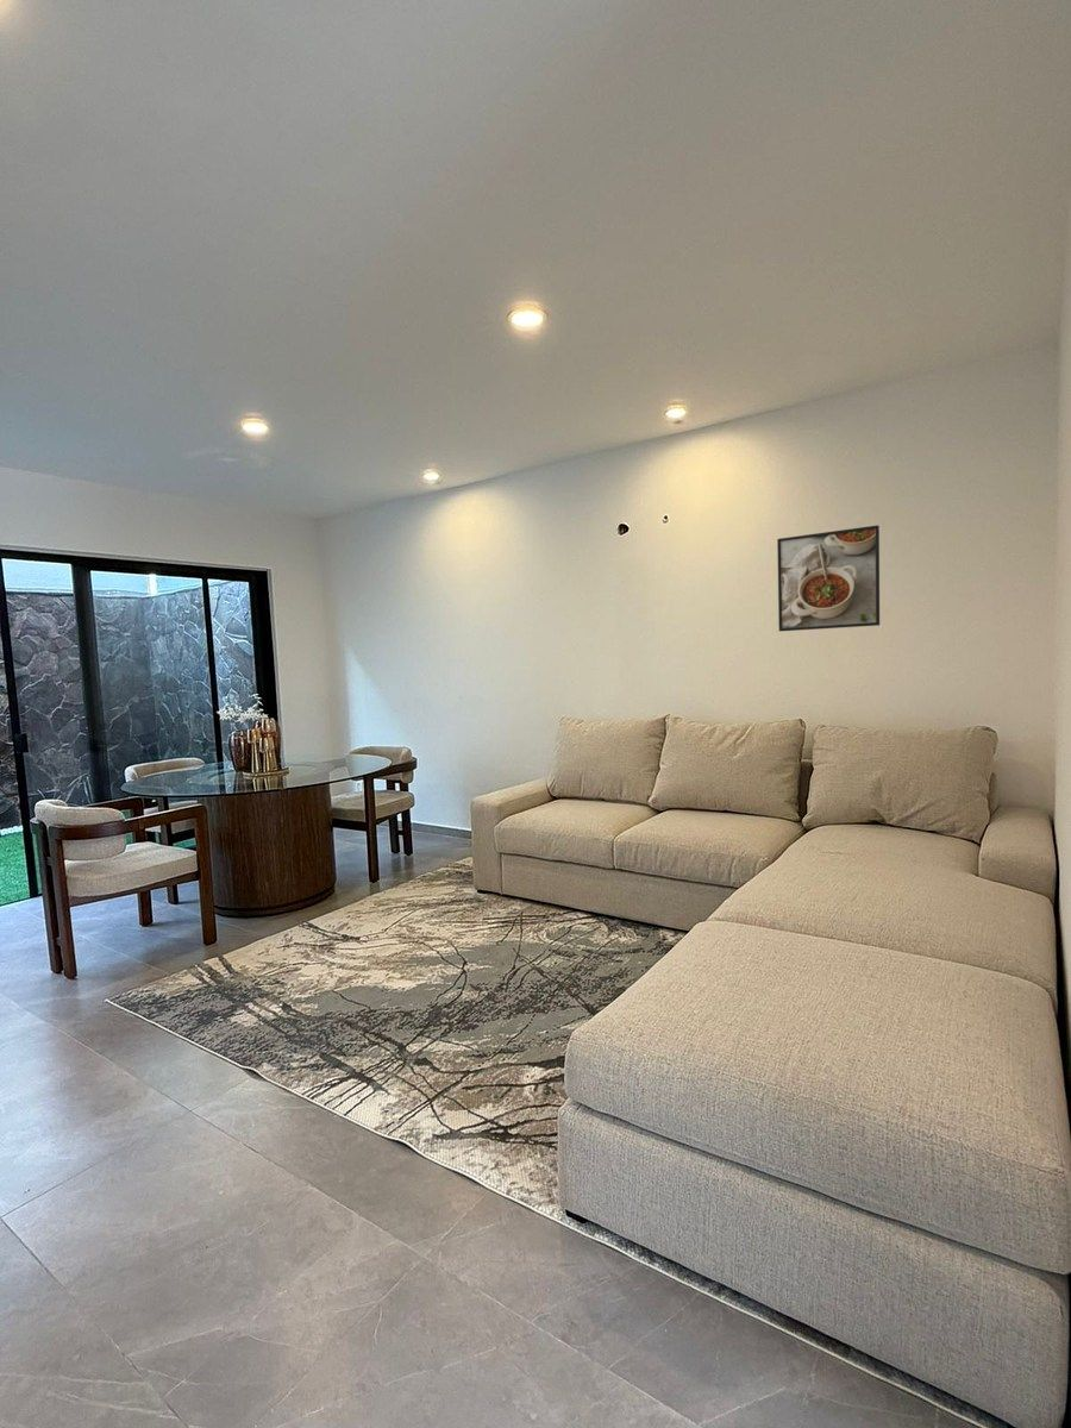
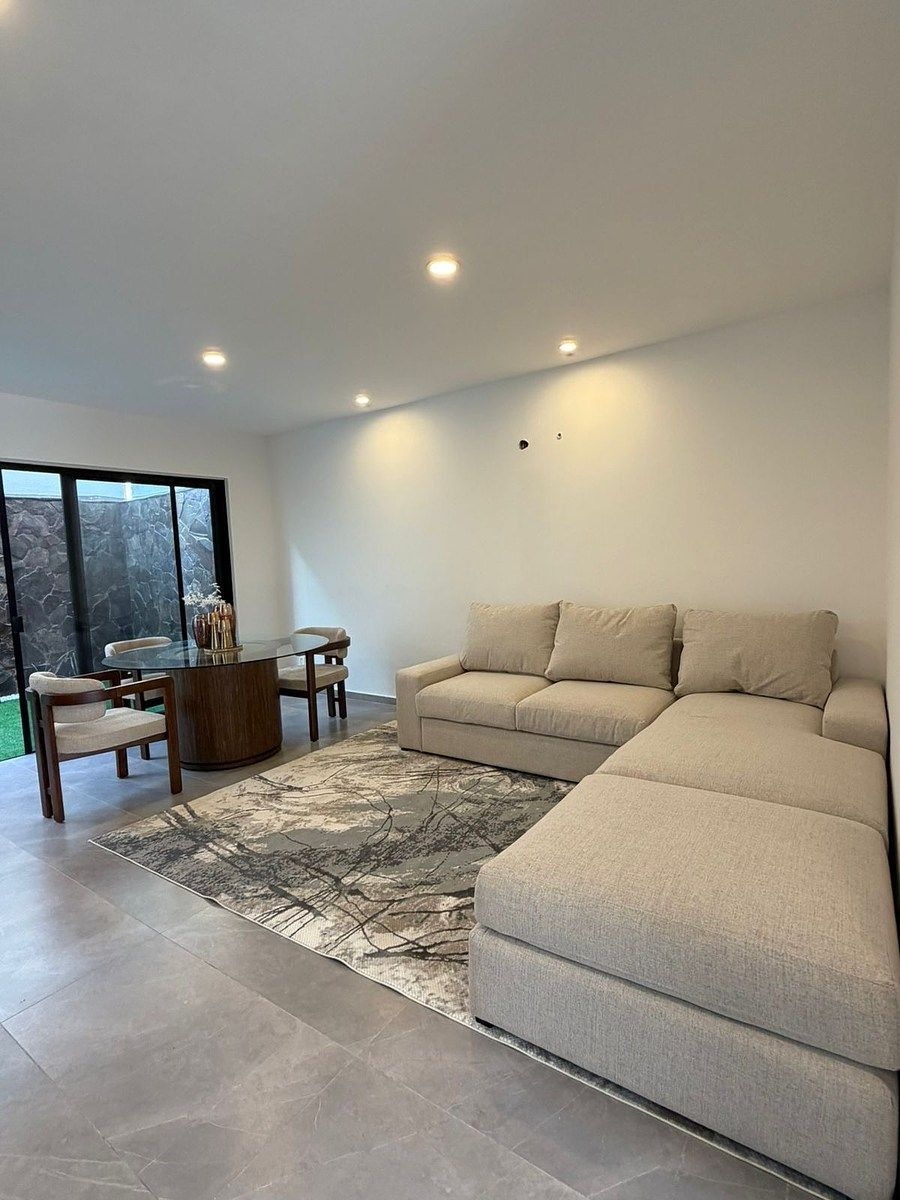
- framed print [776,524,881,632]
